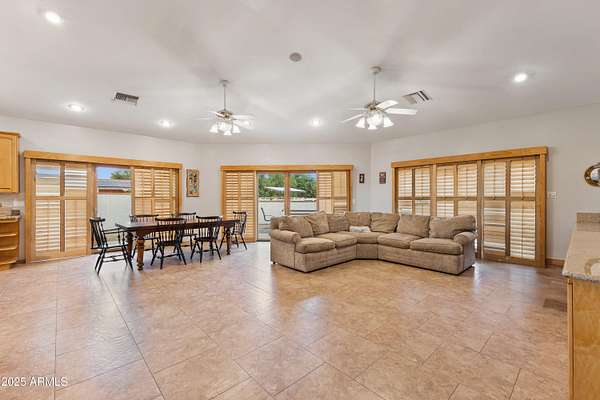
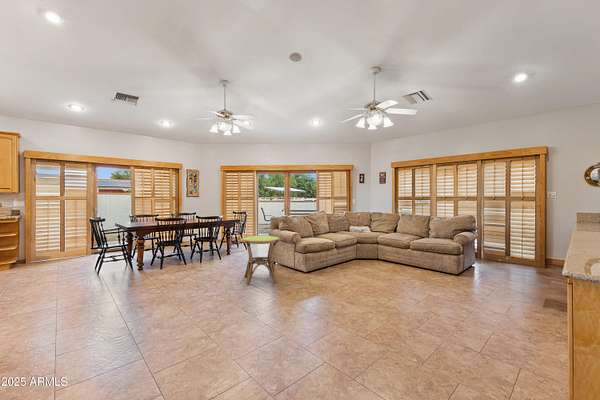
+ side table [239,235,282,285]
